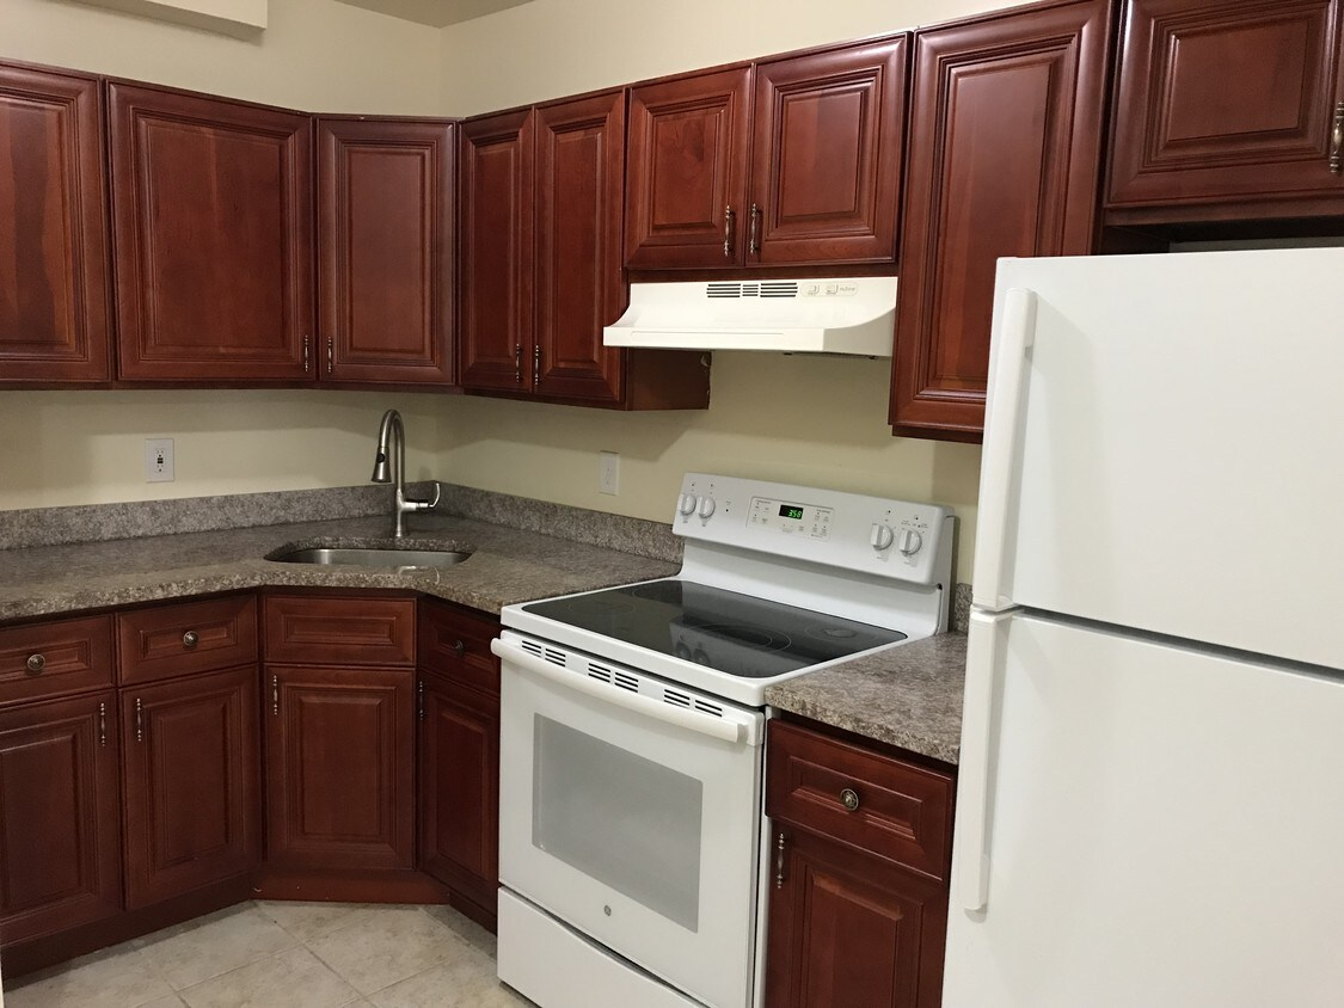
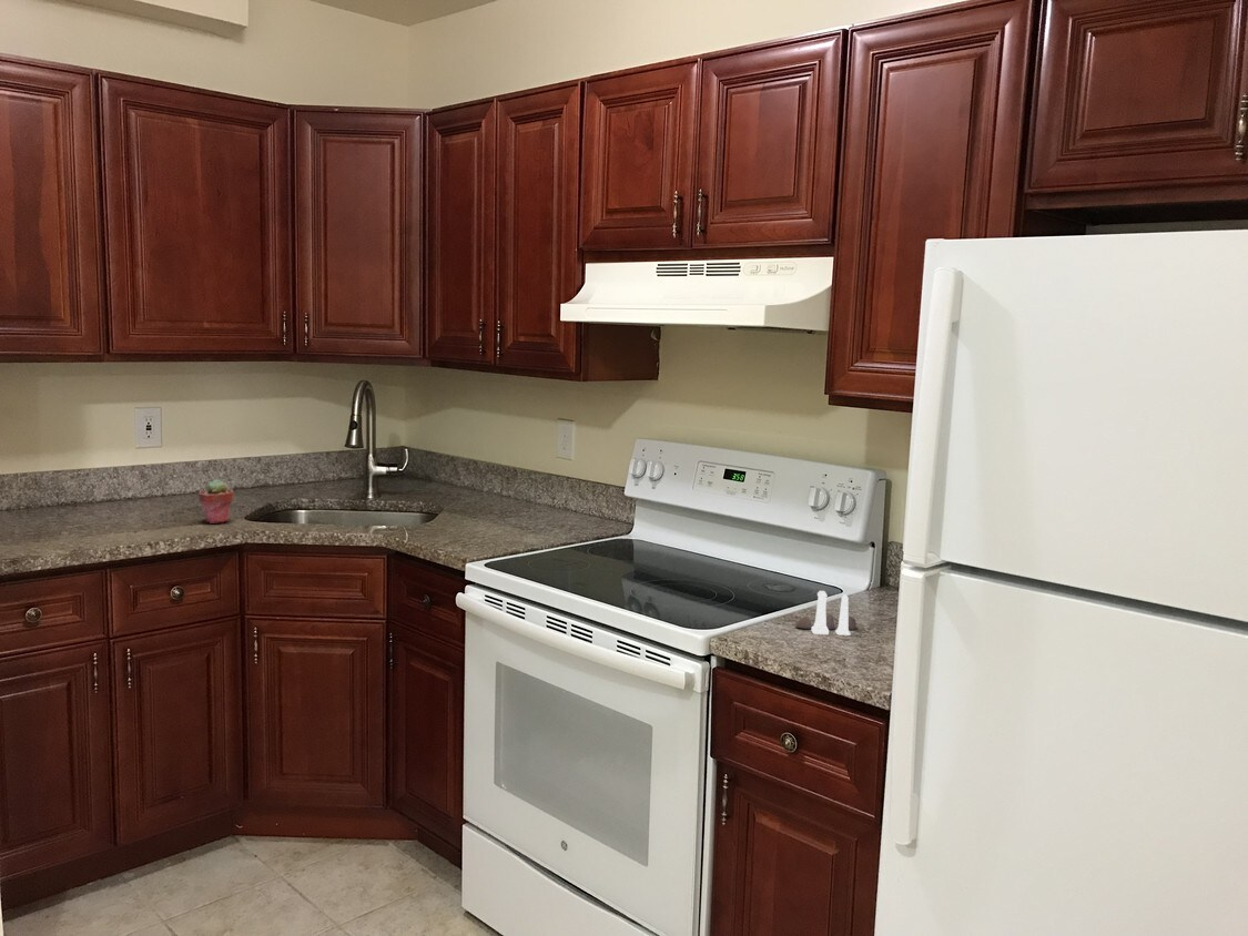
+ salt and pepper shaker set [794,590,858,637]
+ potted succulent [197,478,235,525]
